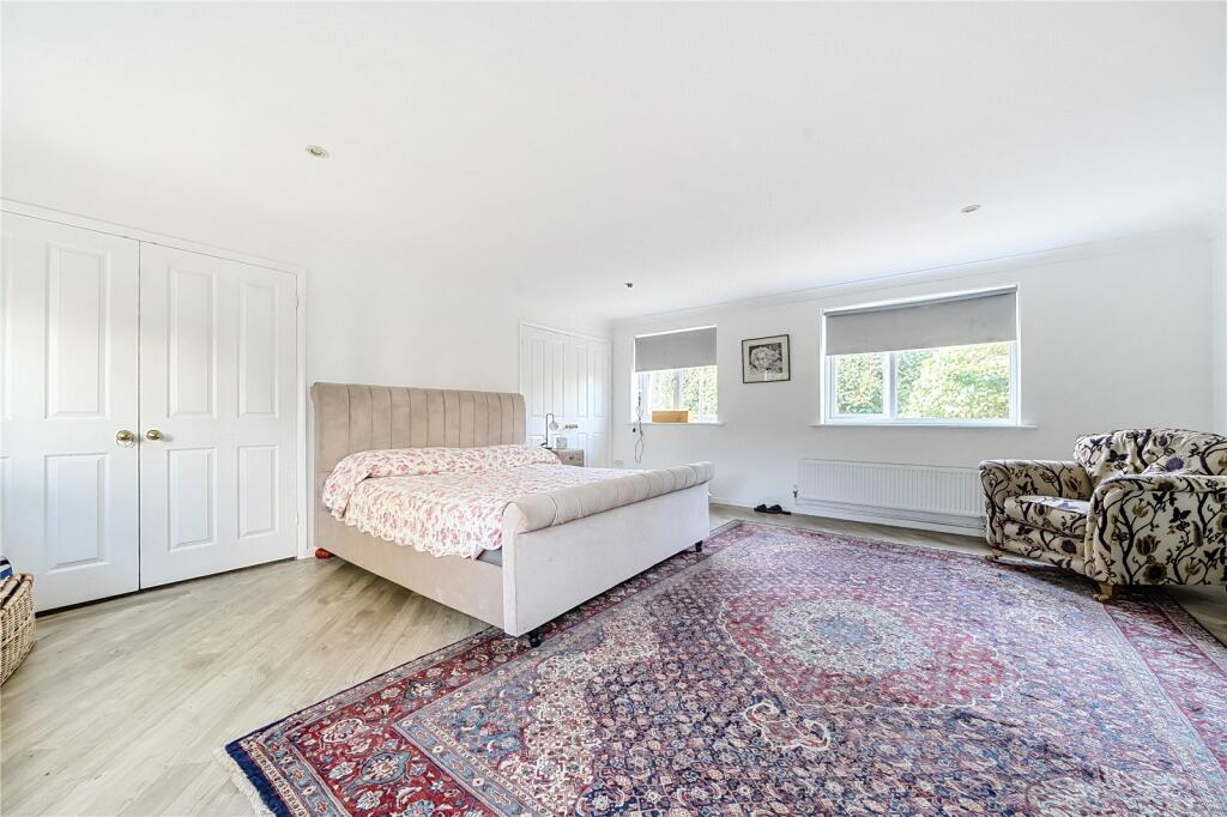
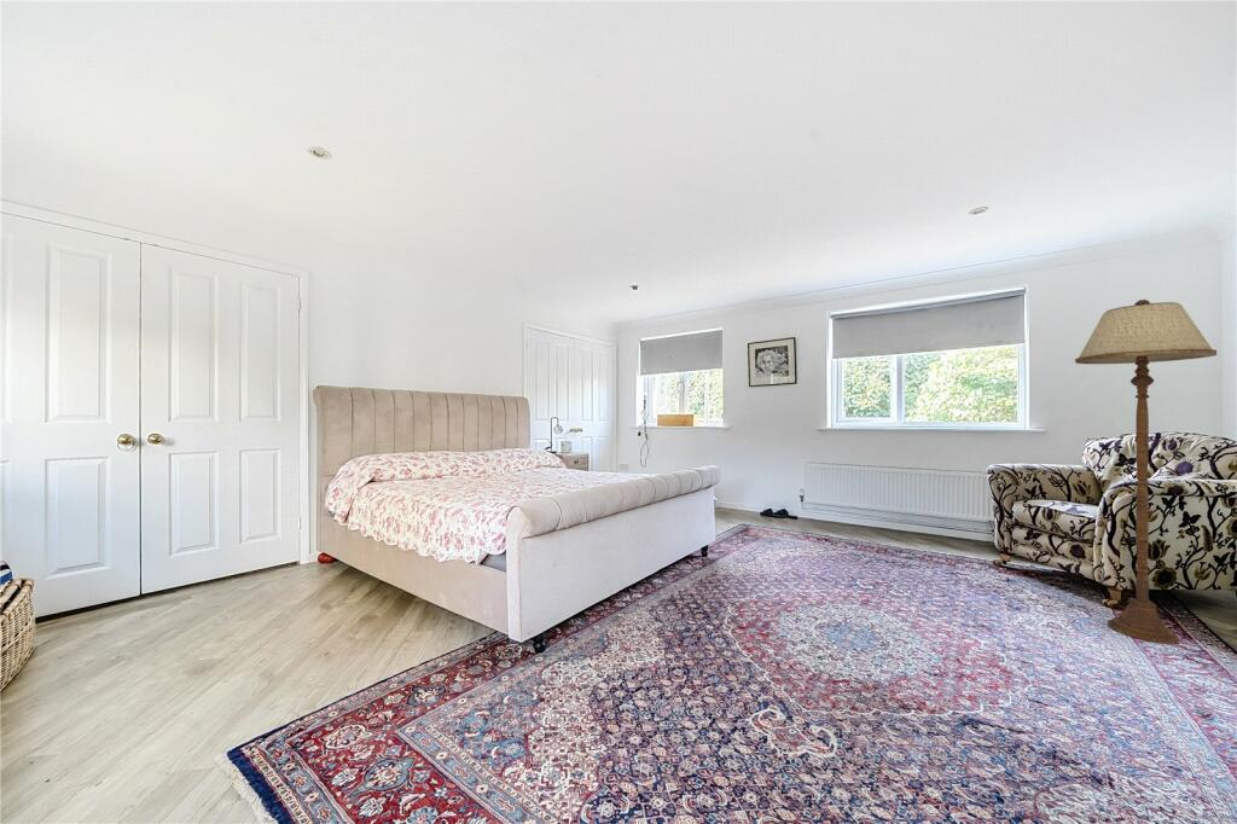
+ floor lamp [1074,298,1218,645]
